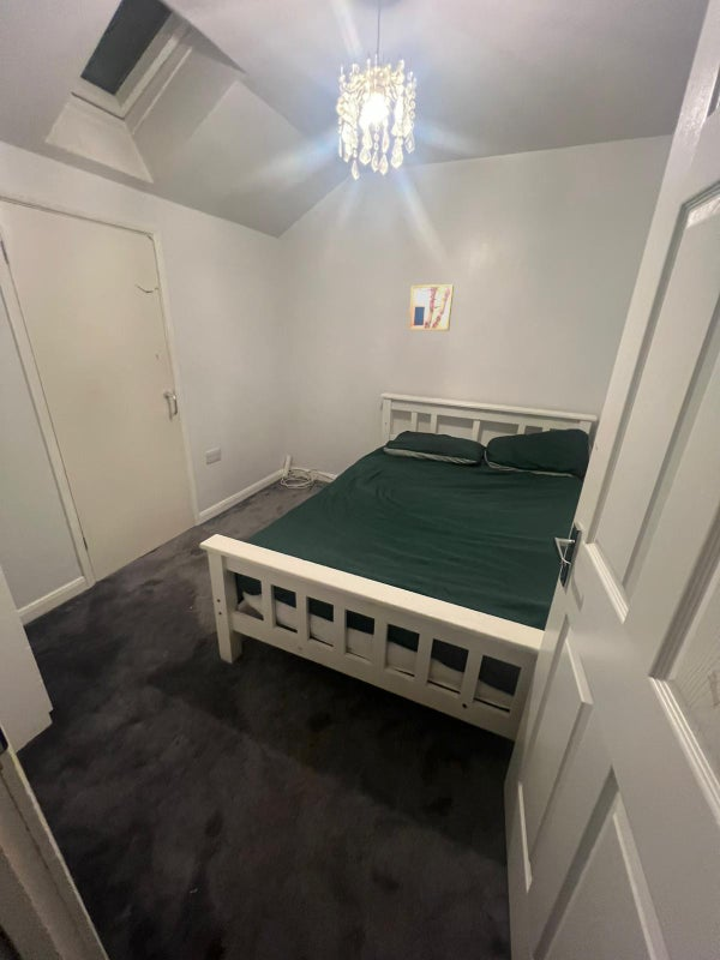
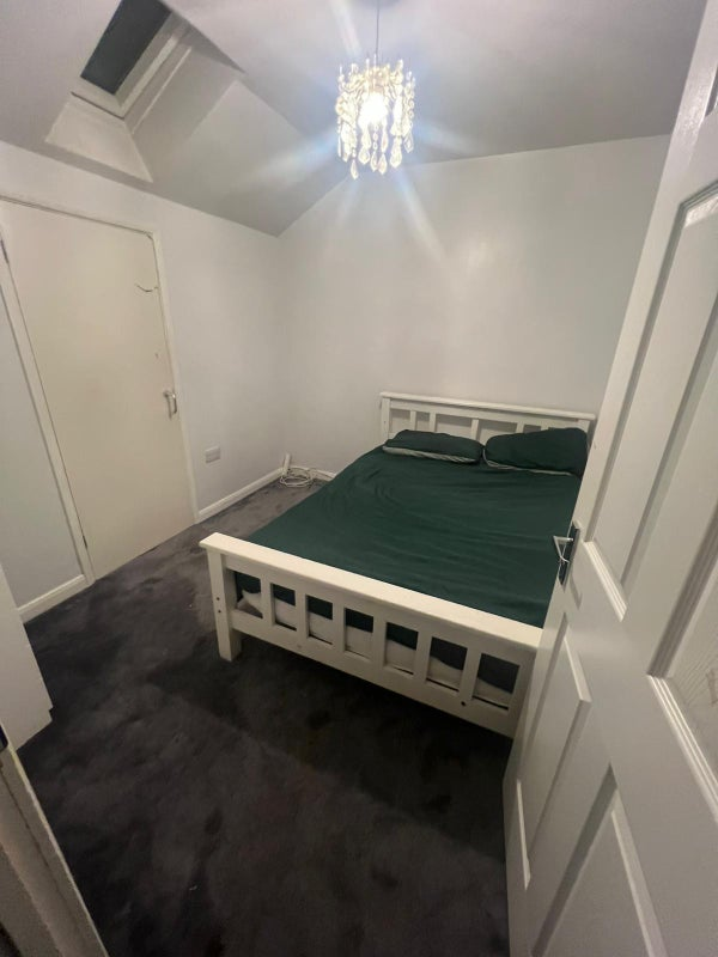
- wall art [408,283,455,331]
